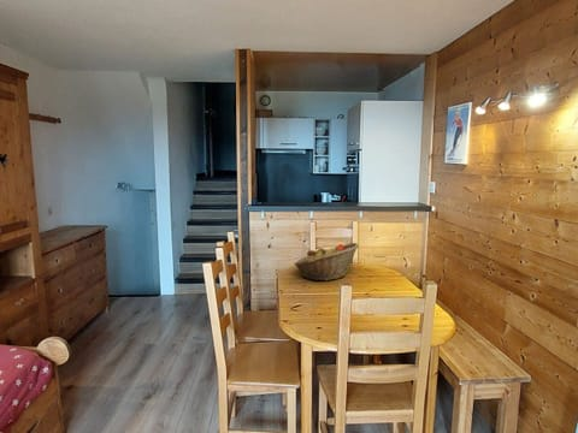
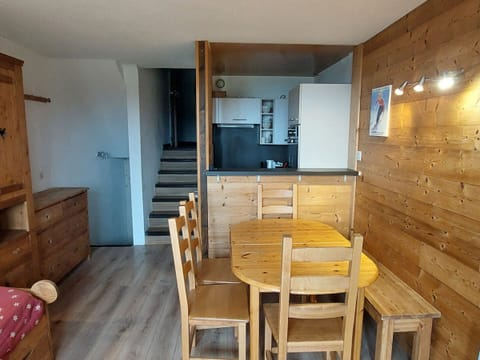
- fruit basket [294,242,360,281]
